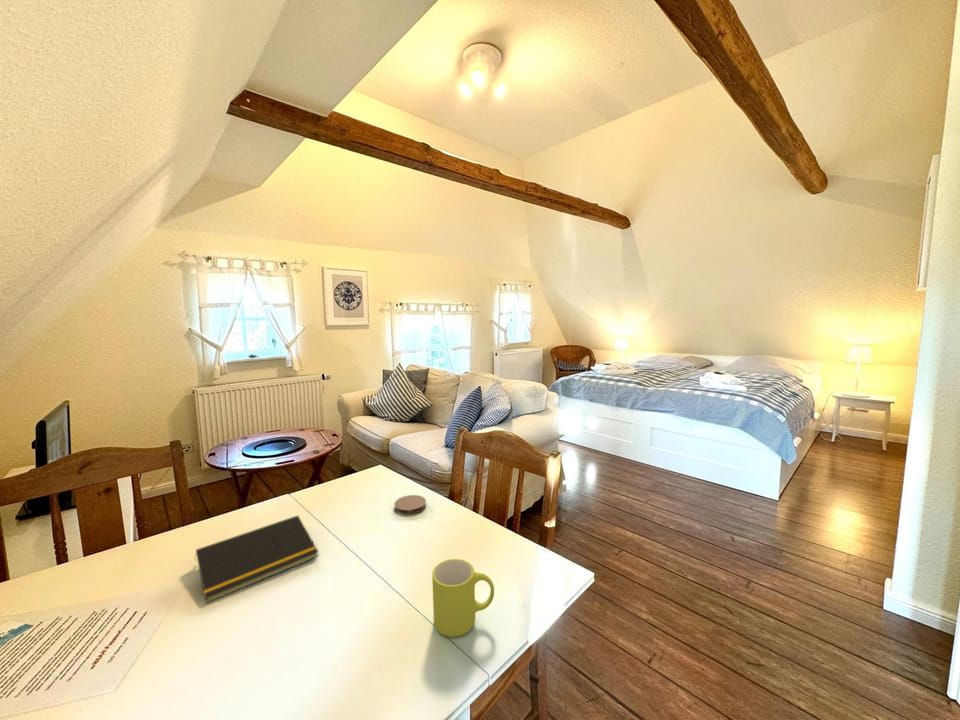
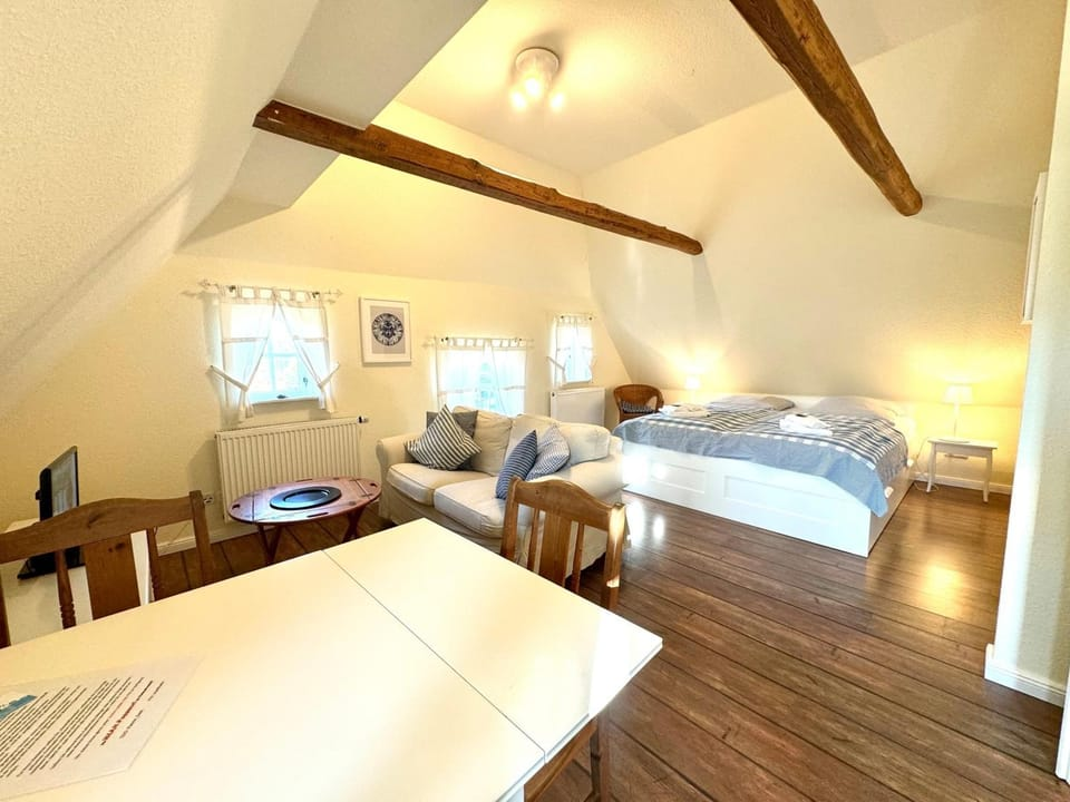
- mug [431,558,495,638]
- notepad [193,514,320,604]
- coaster [393,494,427,515]
